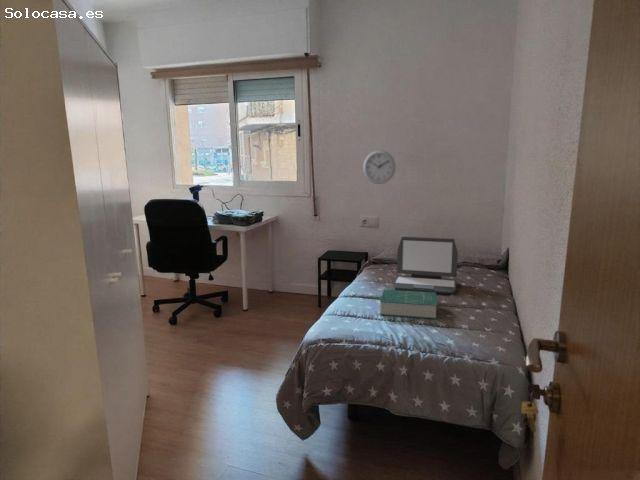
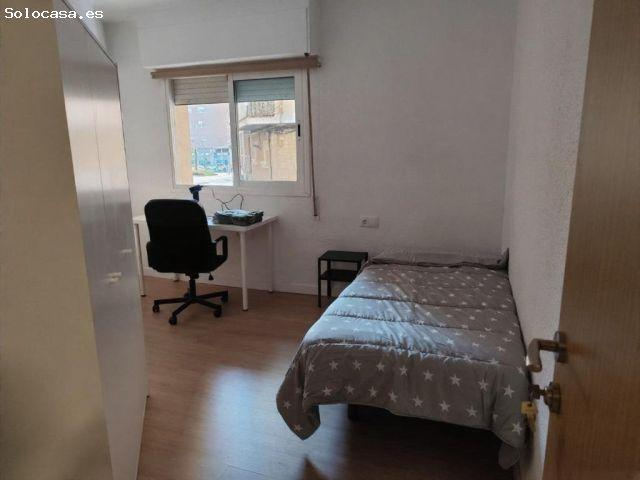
- laptop [392,236,459,295]
- wall clock [362,149,396,185]
- book [379,289,438,320]
